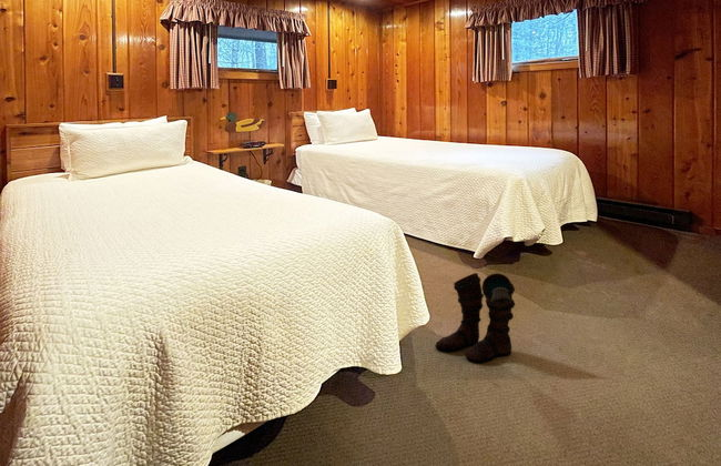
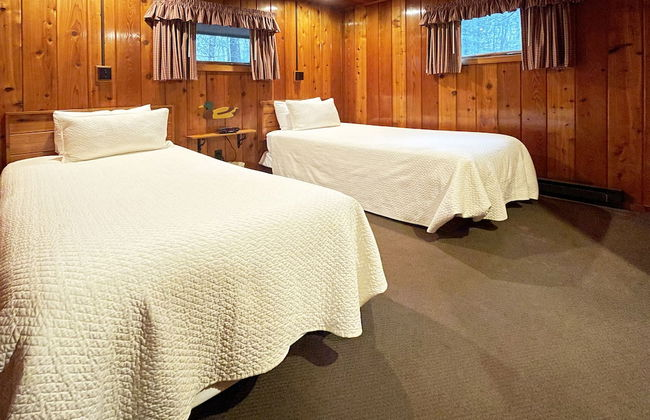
- boots [434,272,516,363]
